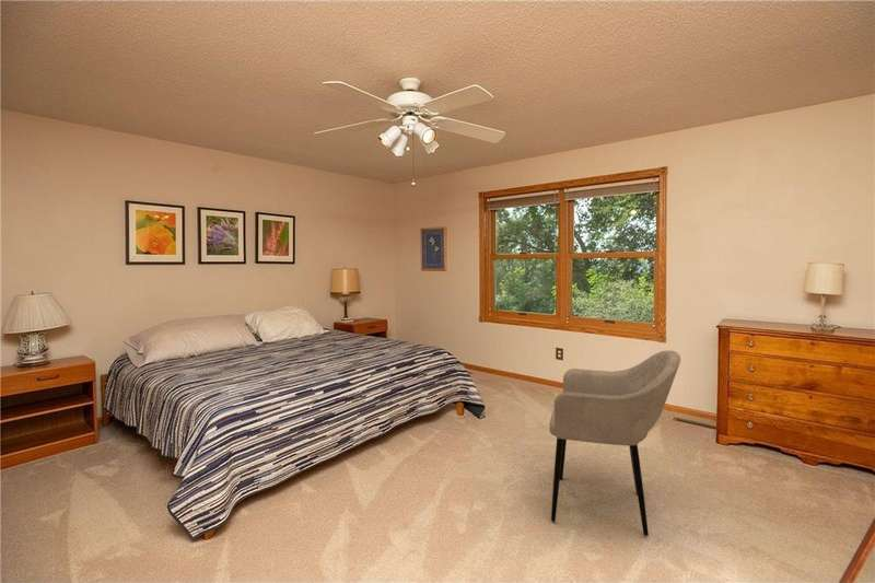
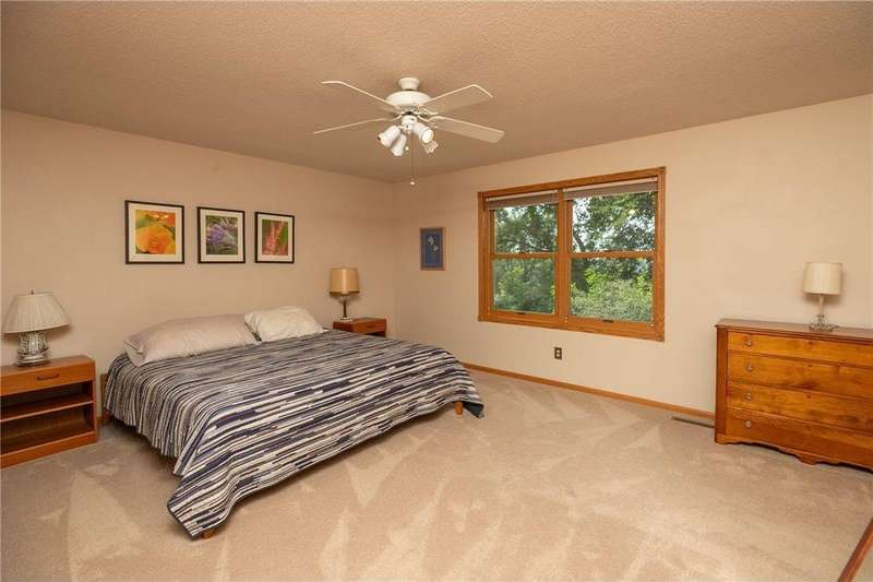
- armchair [548,350,681,537]
